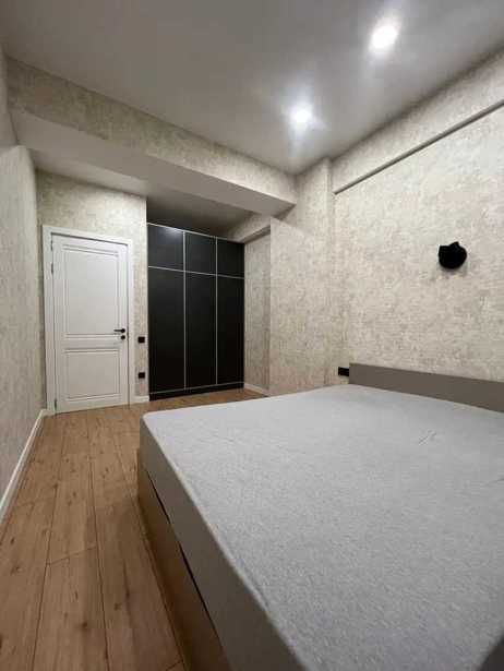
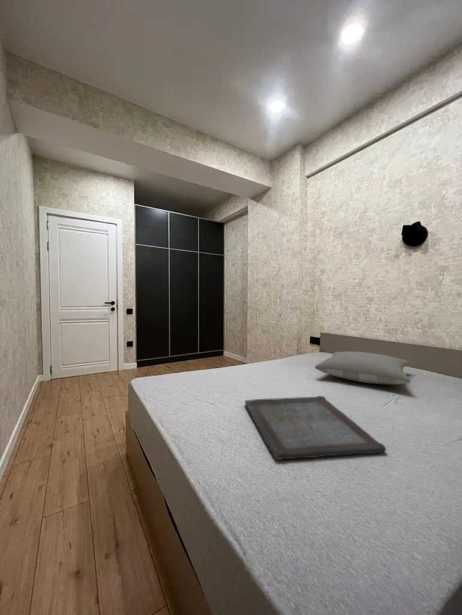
+ pillow [314,350,411,385]
+ serving tray [244,395,387,461]
